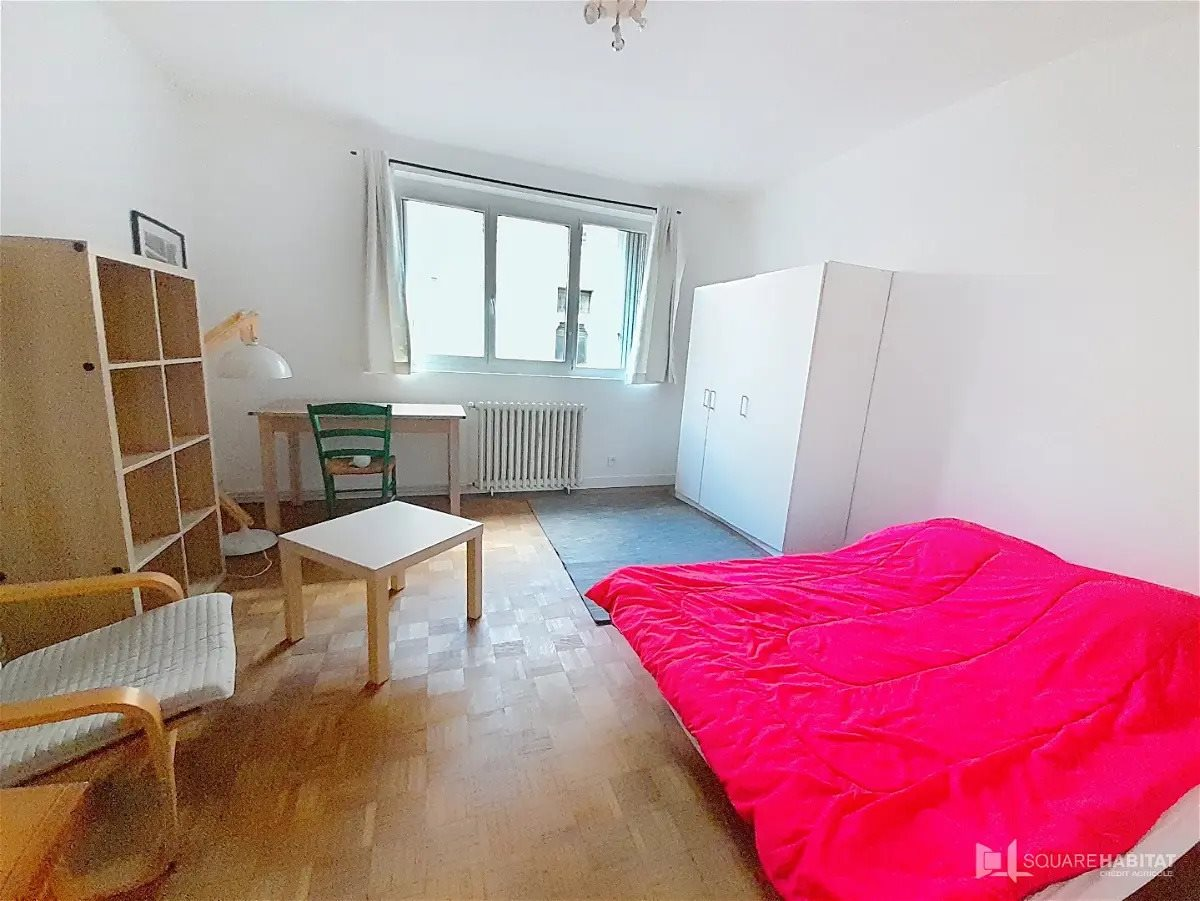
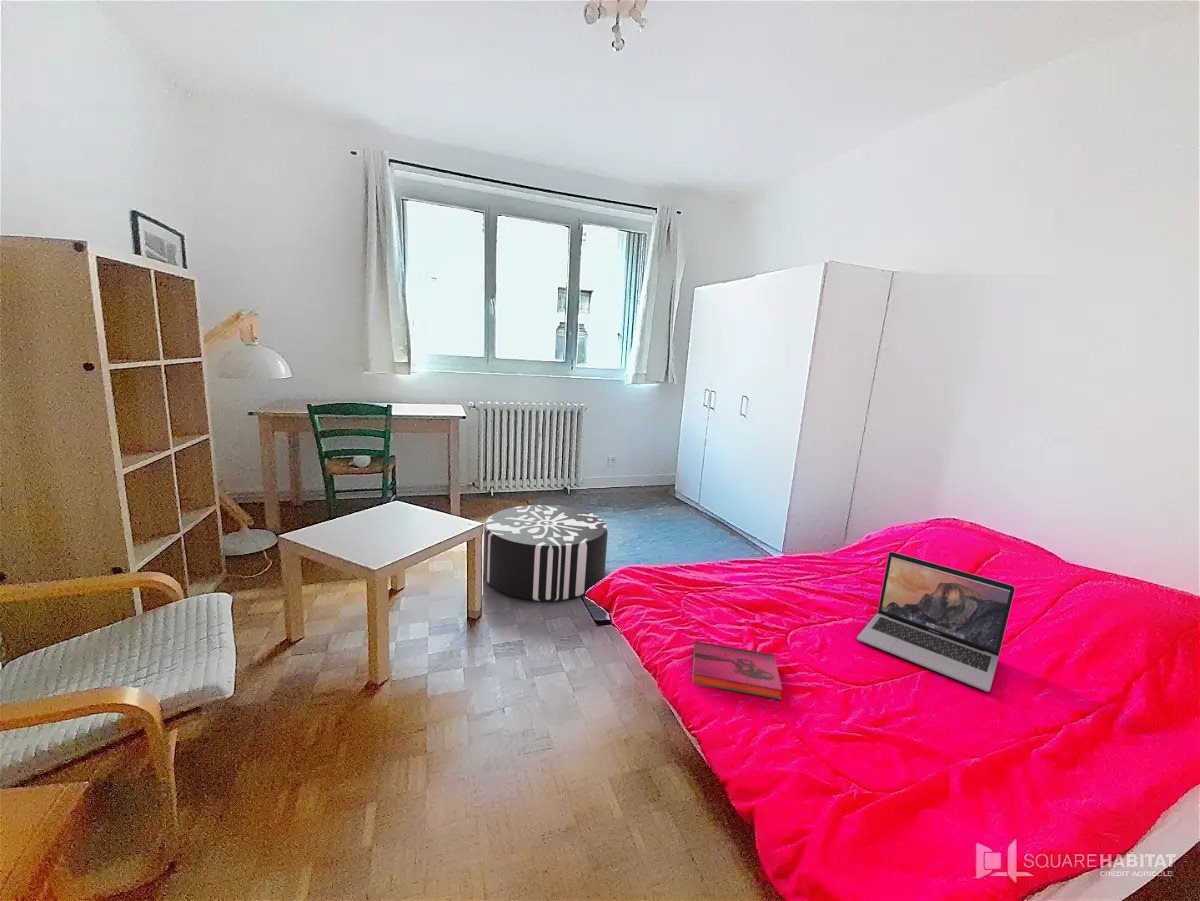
+ pouf [482,504,609,602]
+ hardback book [692,640,783,700]
+ laptop [856,551,1016,692]
